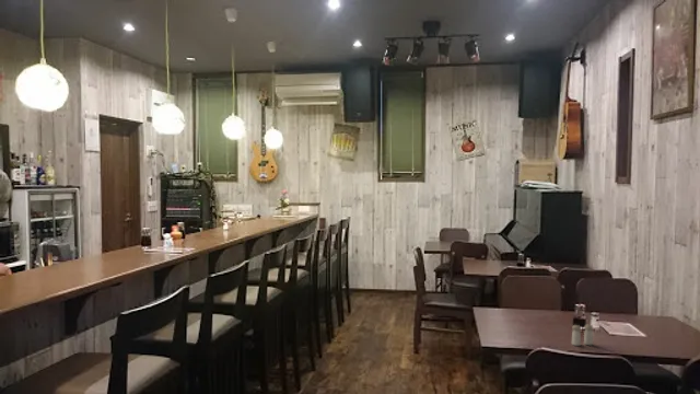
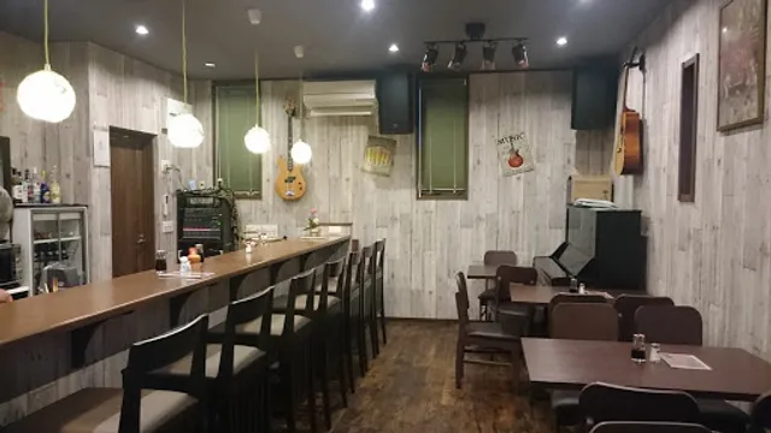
- salt and pepper shaker [571,324,594,347]
